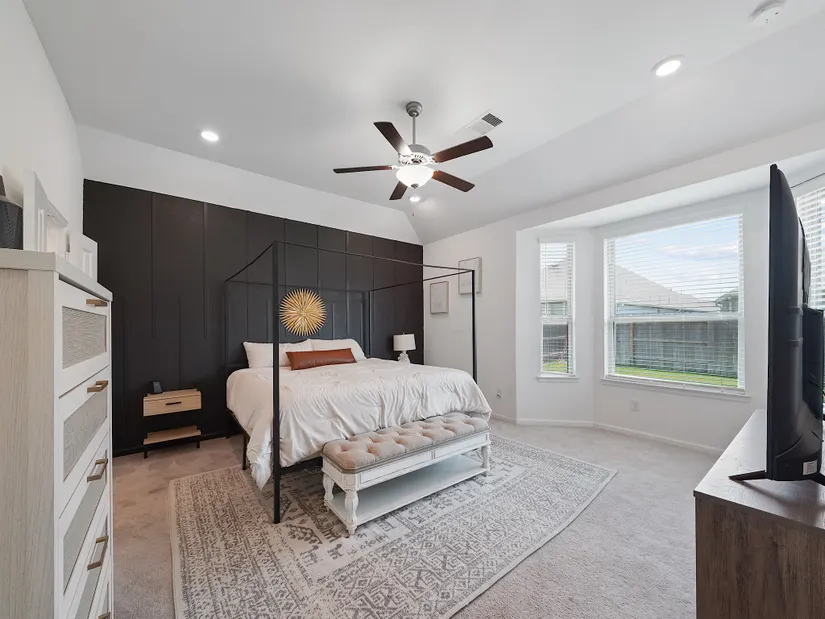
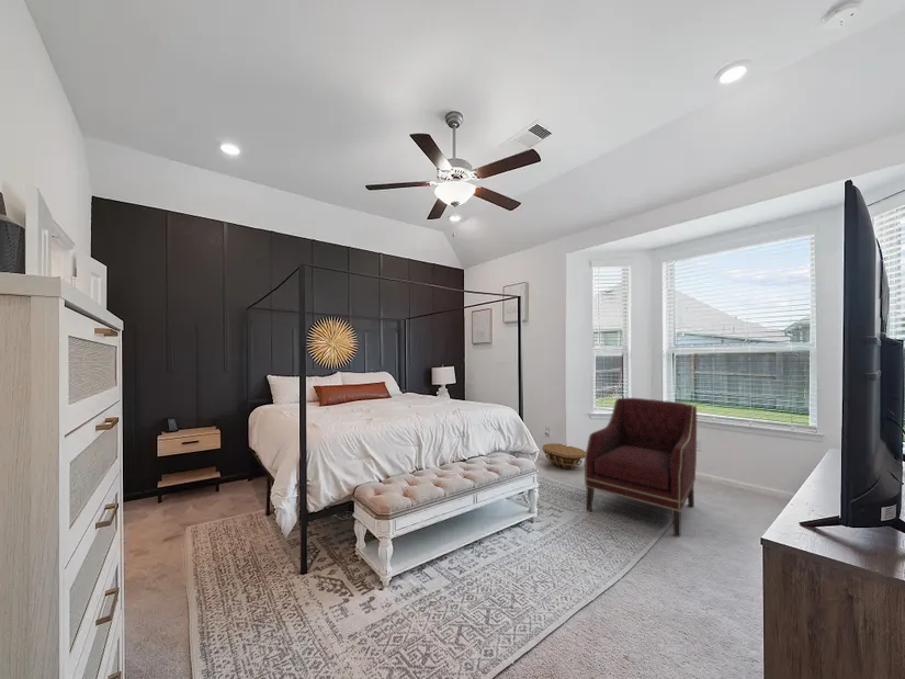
+ armchair [584,397,698,539]
+ basket [542,442,586,469]
